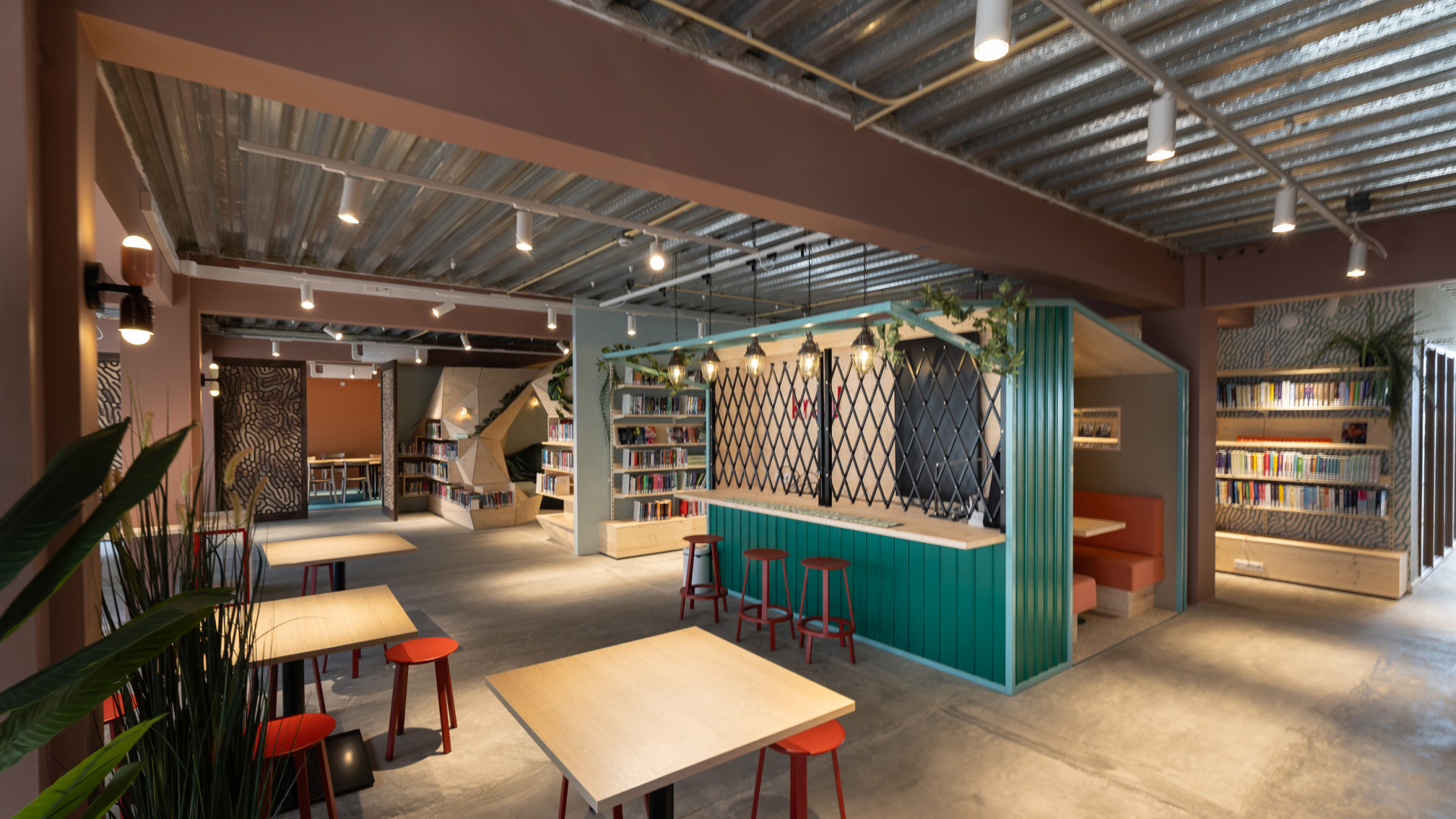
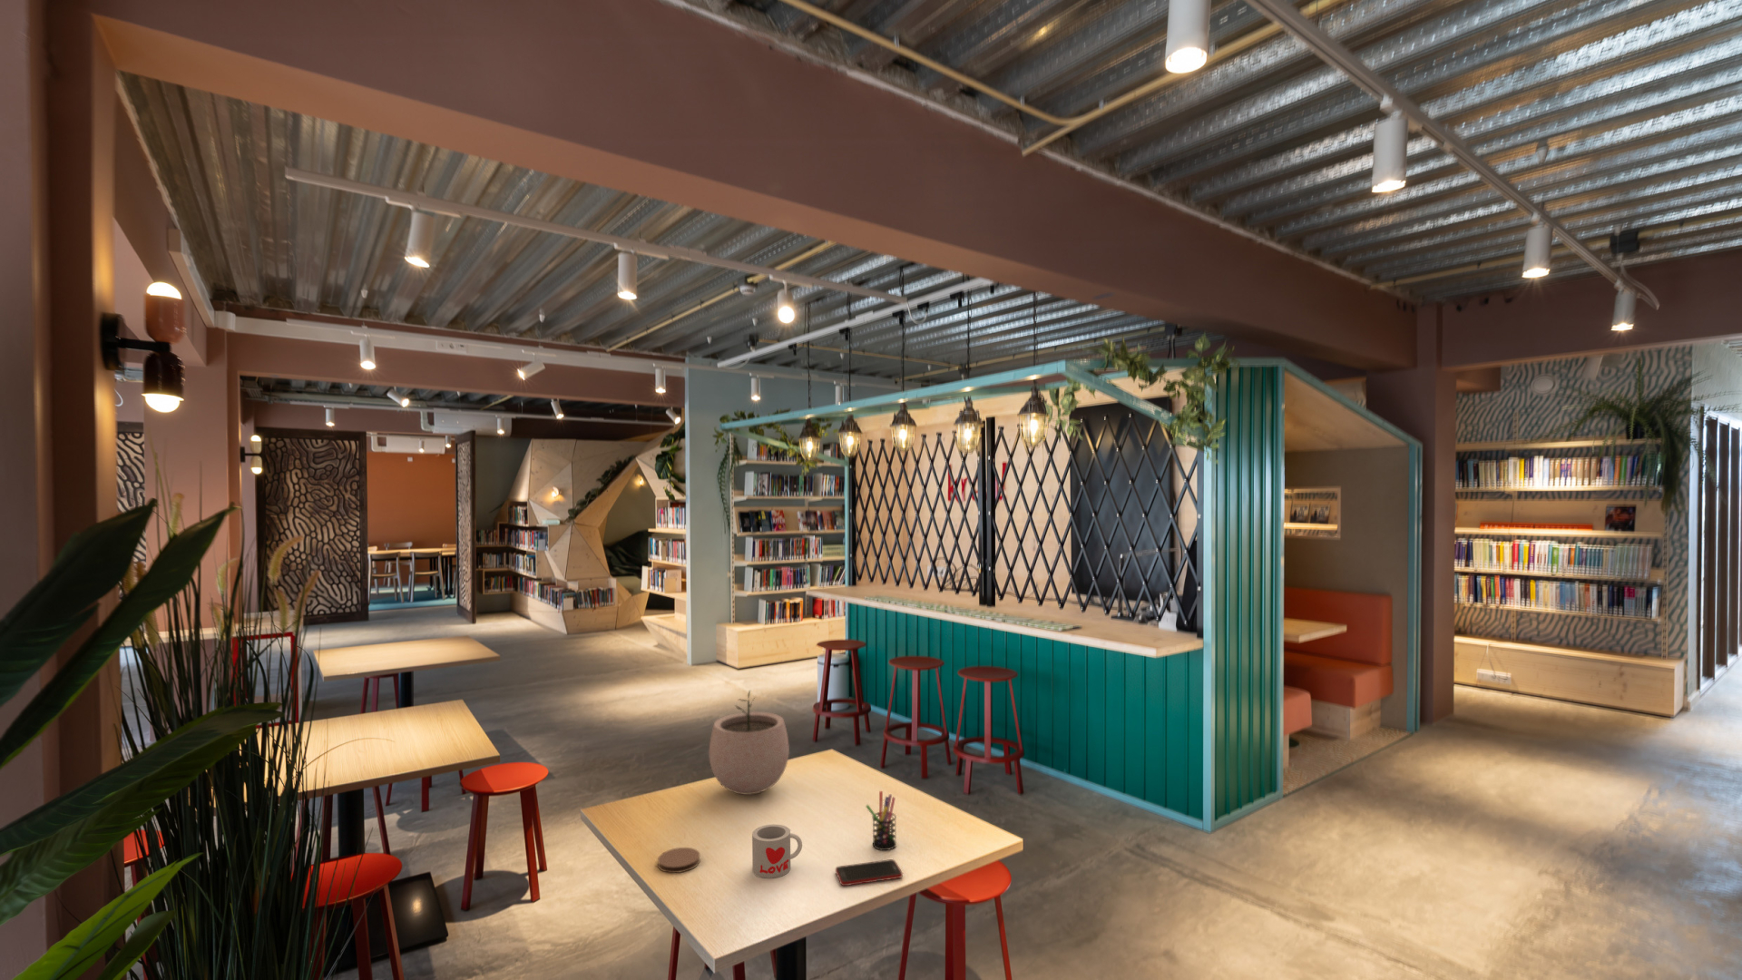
+ mug [751,823,803,879]
+ plant pot [708,689,791,796]
+ cell phone [835,858,903,887]
+ pen holder [865,791,897,851]
+ coaster [657,847,701,874]
